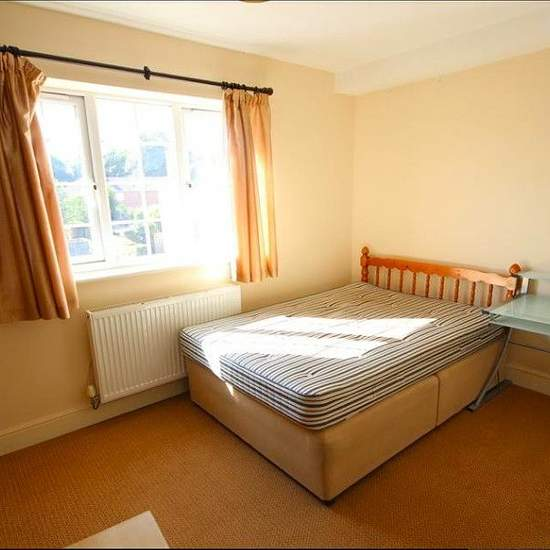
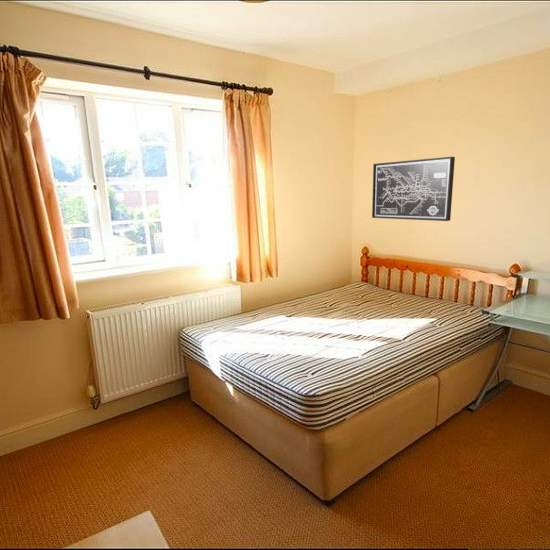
+ wall art [371,156,456,222]
